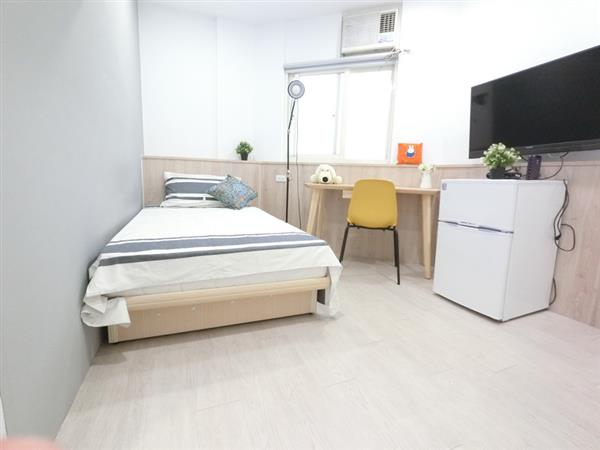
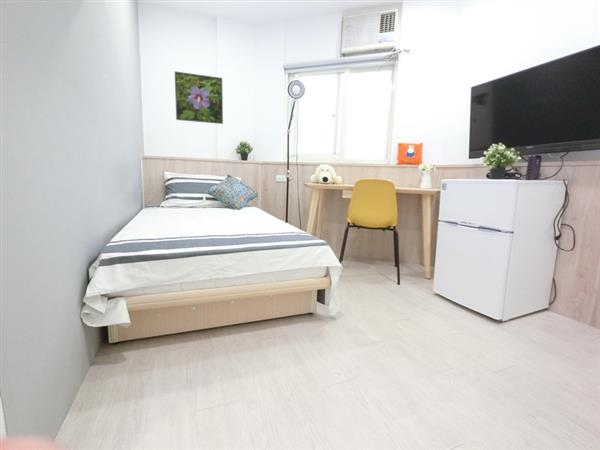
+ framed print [174,70,224,125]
